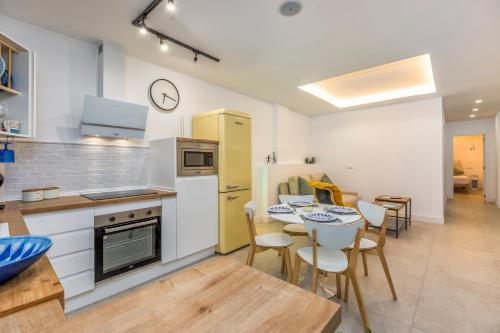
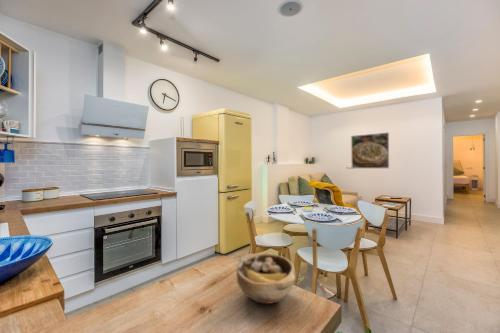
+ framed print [350,132,390,169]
+ bowl [236,252,296,305]
